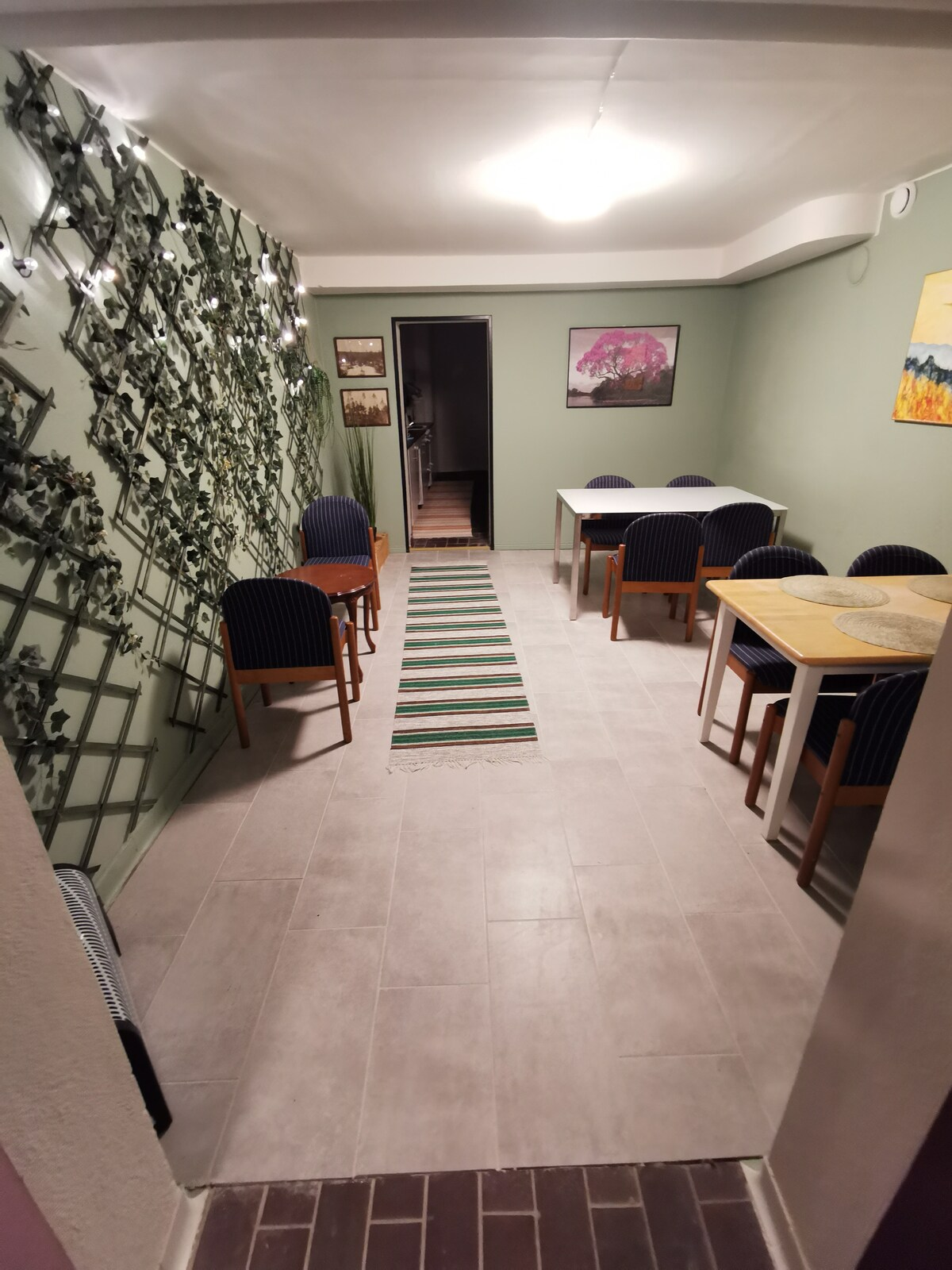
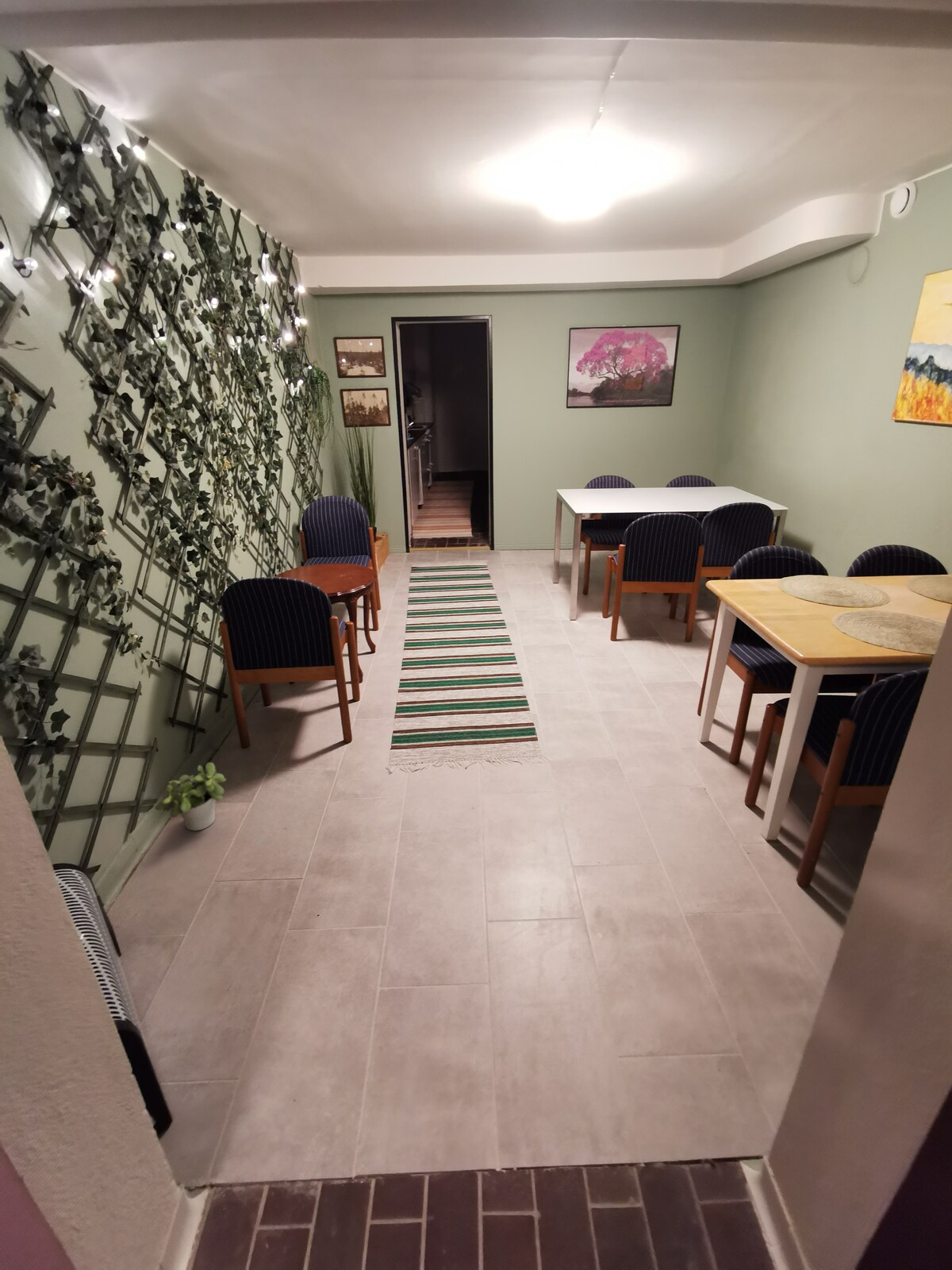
+ potted plant [154,762,227,831]
